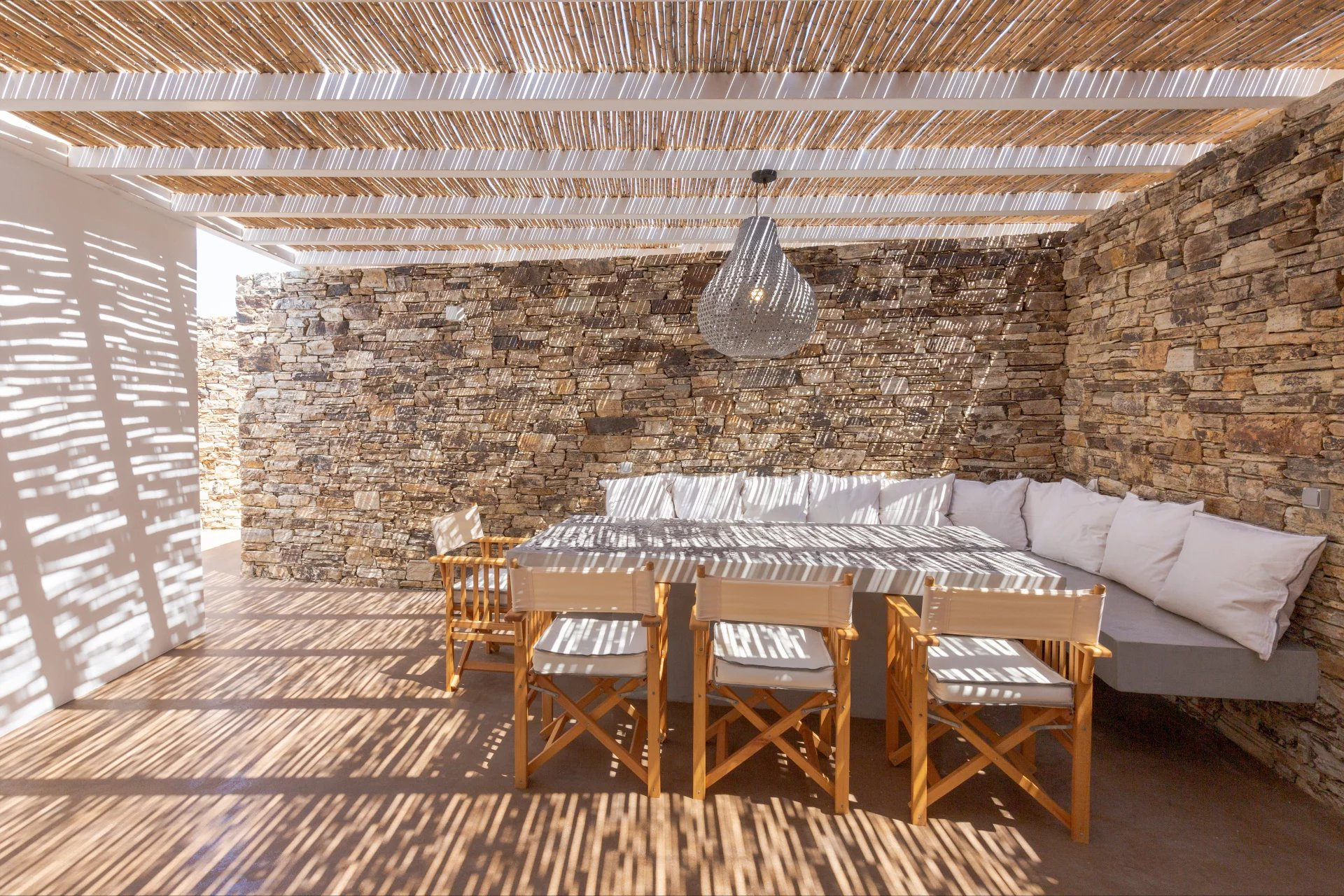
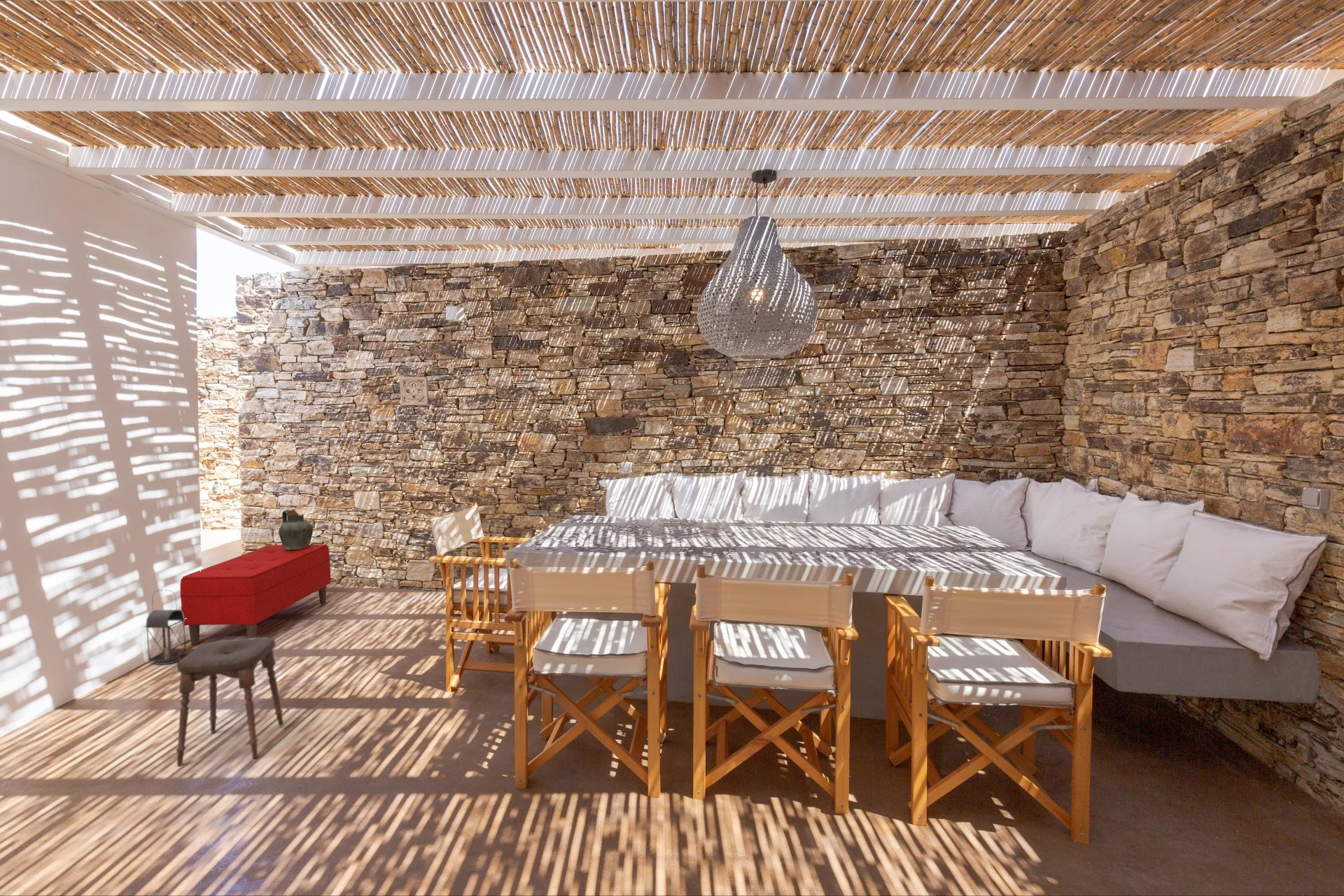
+ bench [179,544,331,646]
+ ceramic jug [278,509,314,550]
+ wall ornament [399,377,429,406]
+ stool [176,636,284,766]
+ lantern [143,589,187,666]
